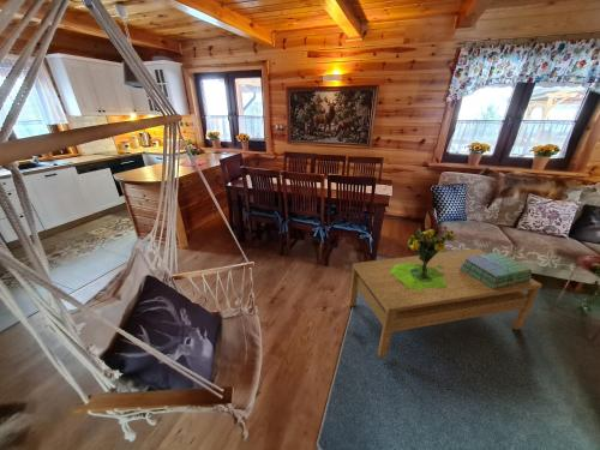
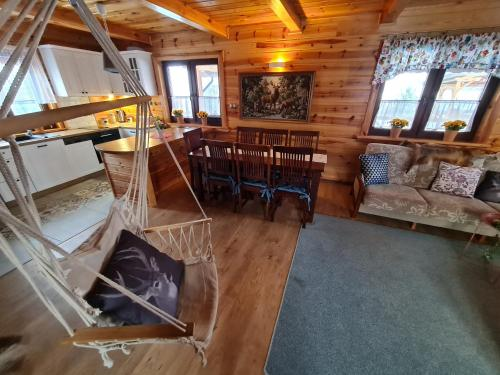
- bouquet [390,224,457,292]
- stack of books [460,251,533,289]
- coffee table [348,247,544,358]
